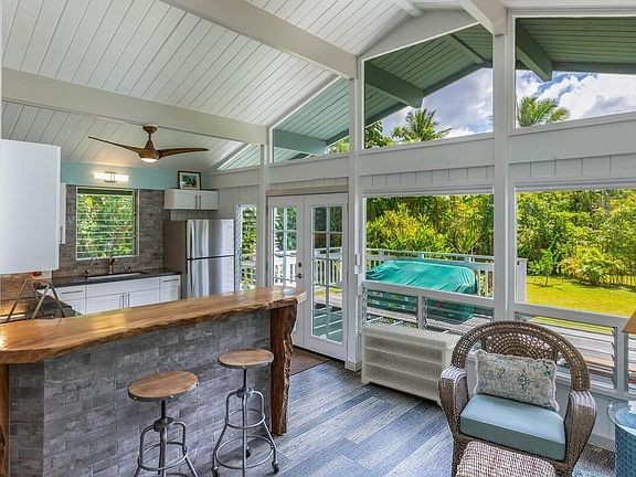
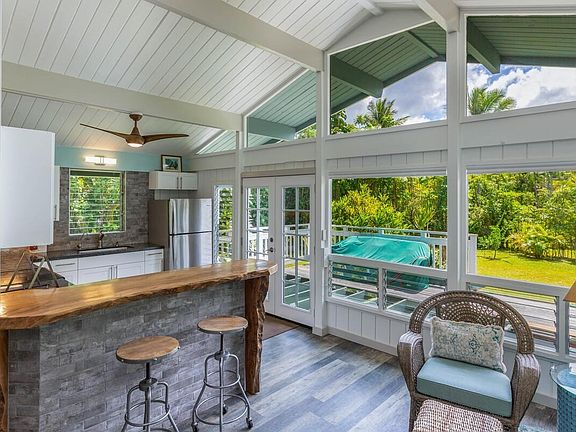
- bench [358,321,463,407]
